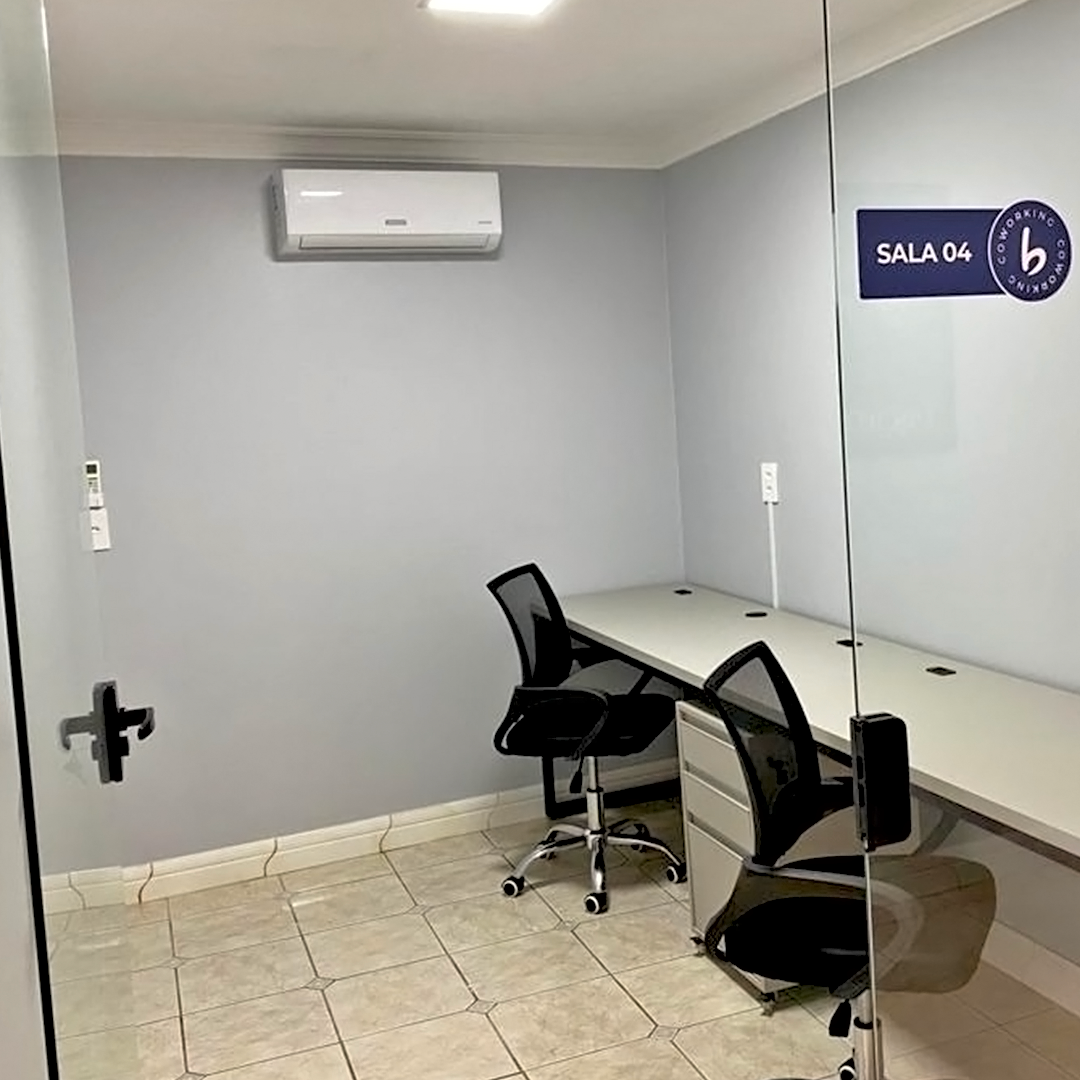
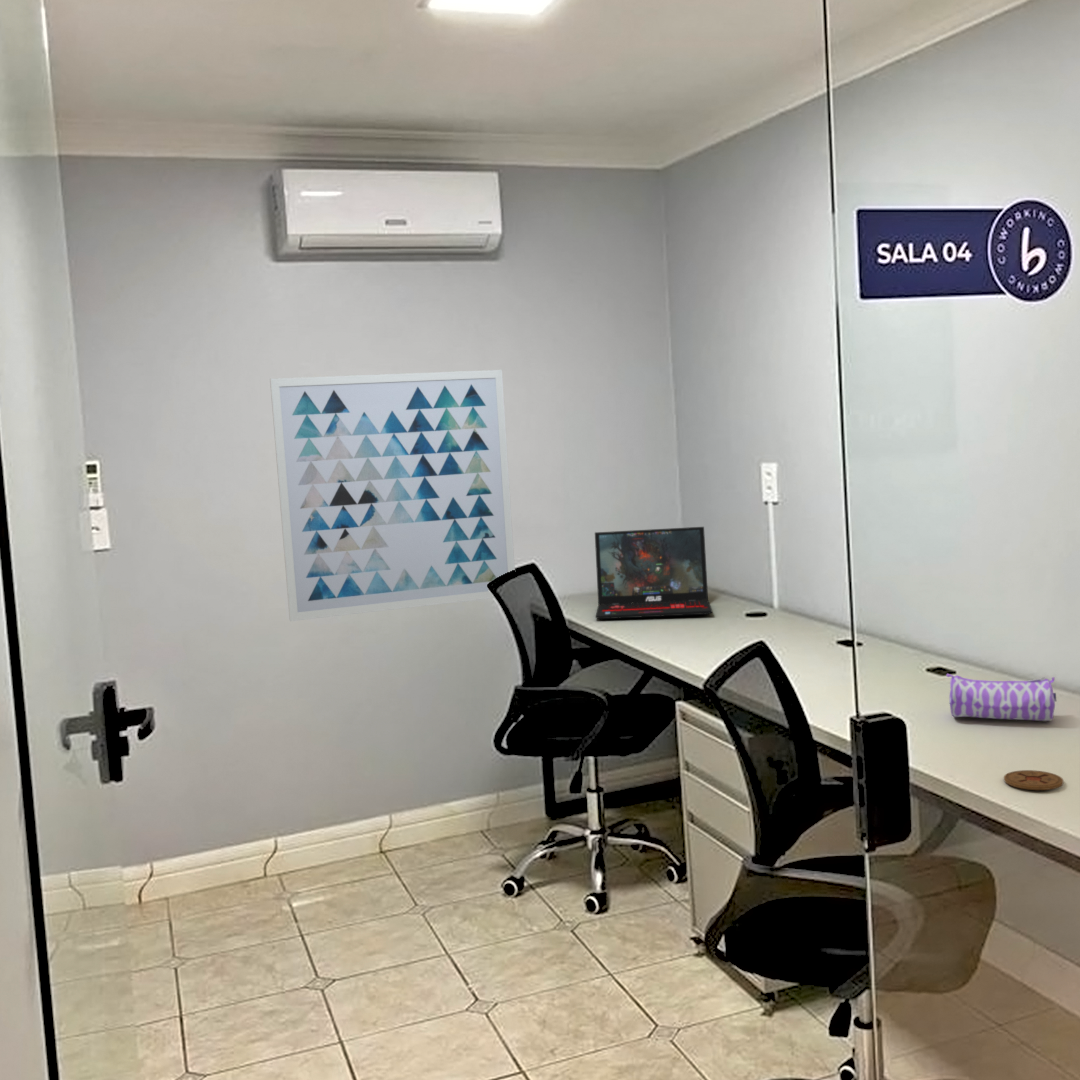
+ coaster [1003,769,1064,791]
+ pencil case [946,673,1057,722]
+ wall art [269,369,516,622]
+ laptop [594,526,713,620]
